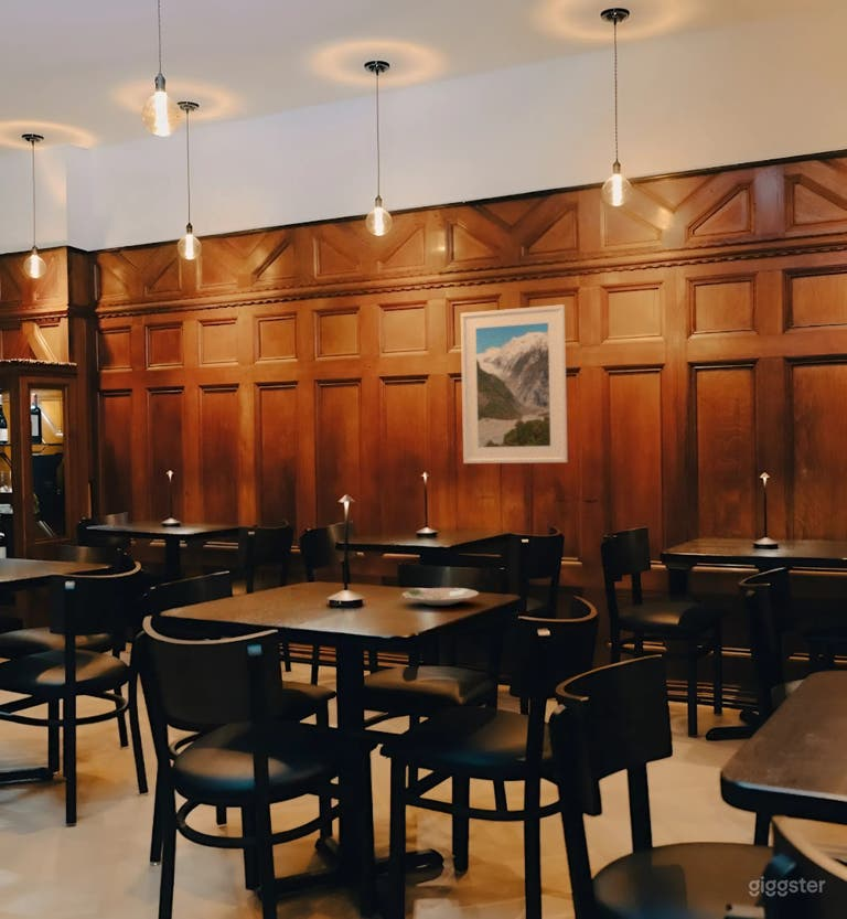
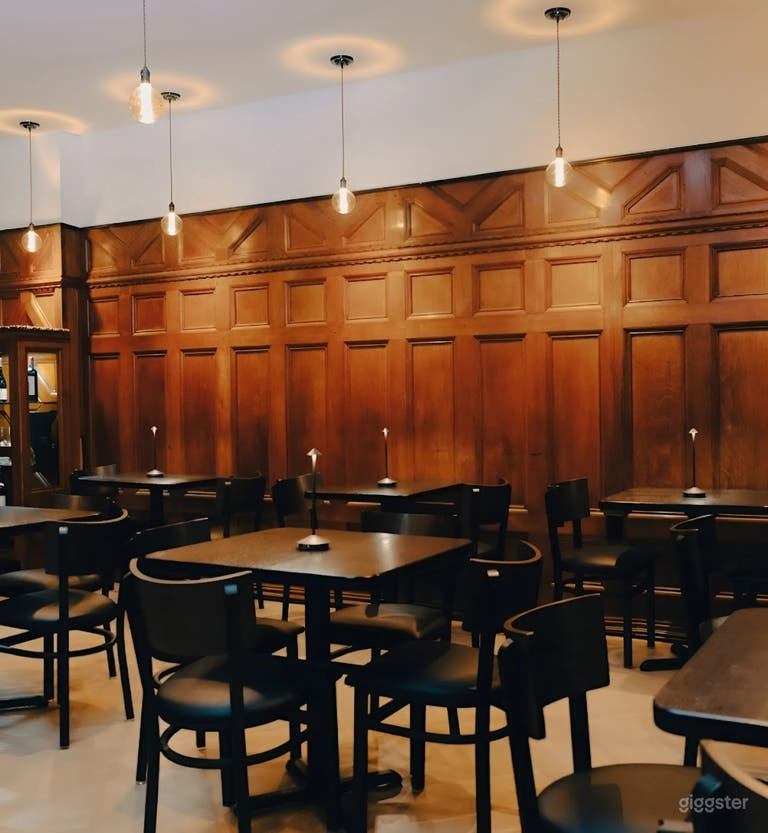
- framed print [460,303,569,464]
- plate [400,587,480,607]
